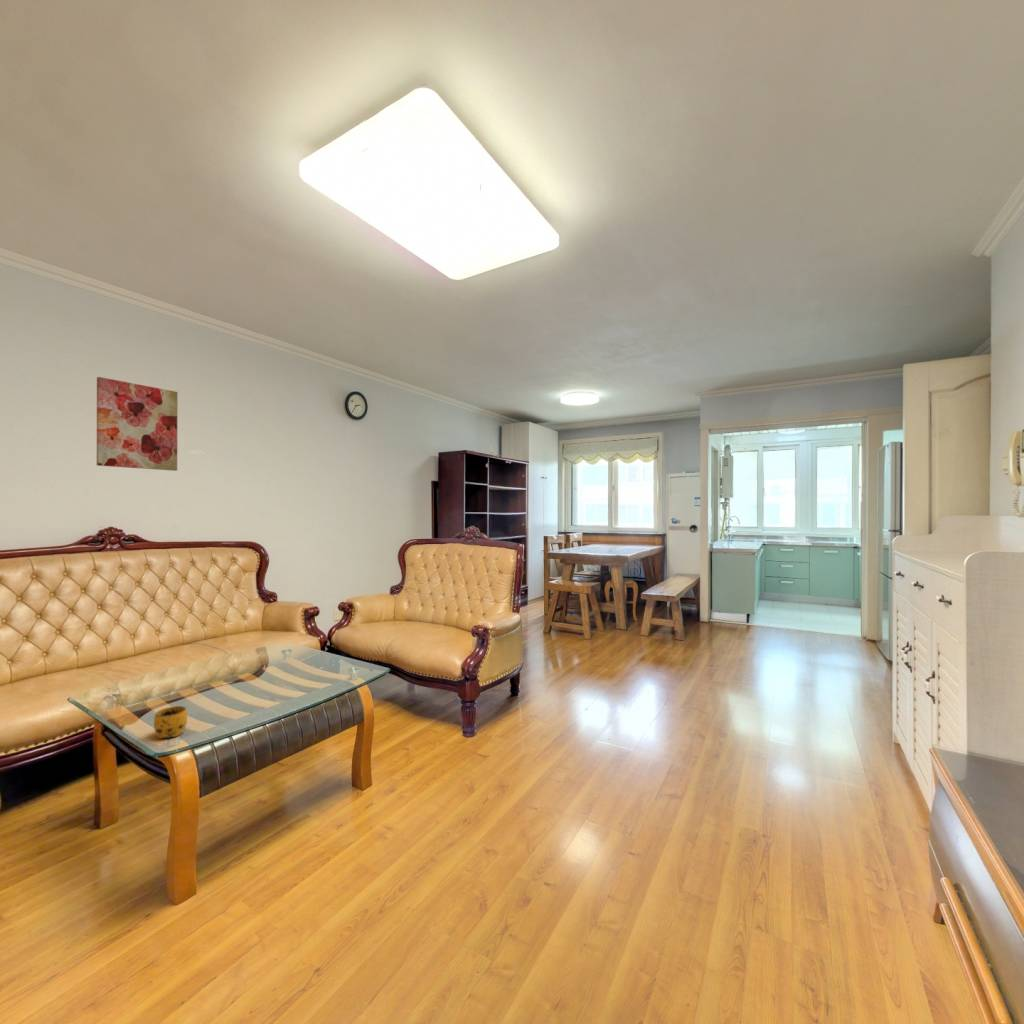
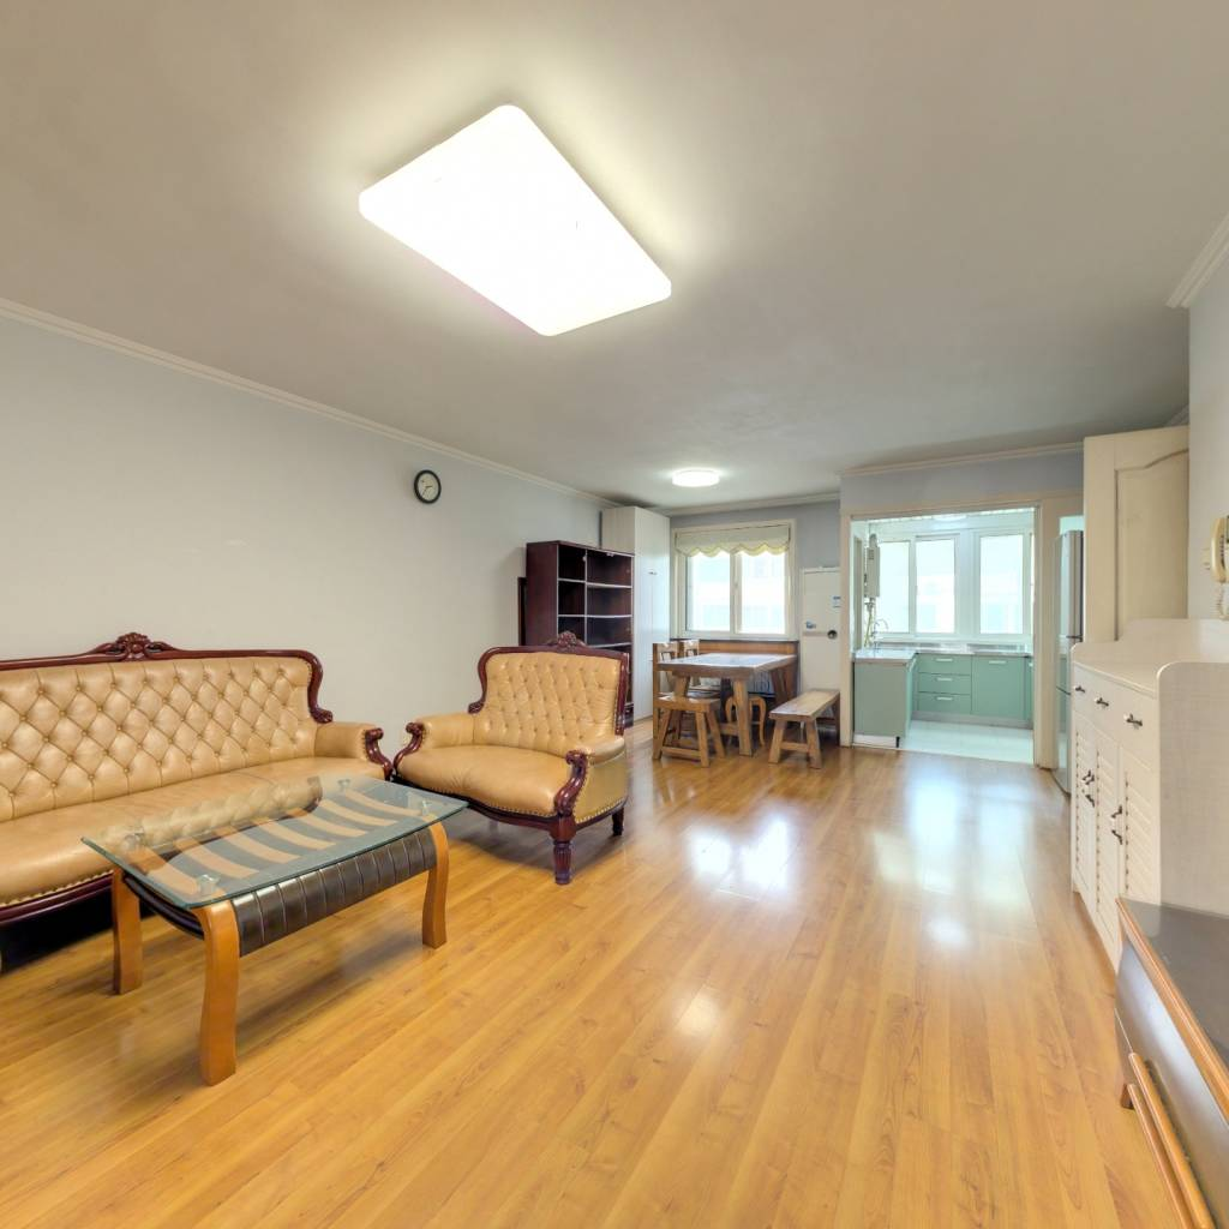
- wall art [96,376,178,472]
- mug [153,705,188,739]
